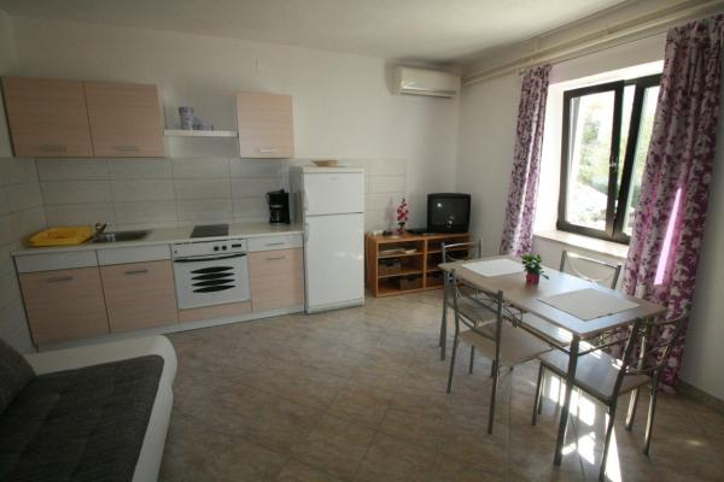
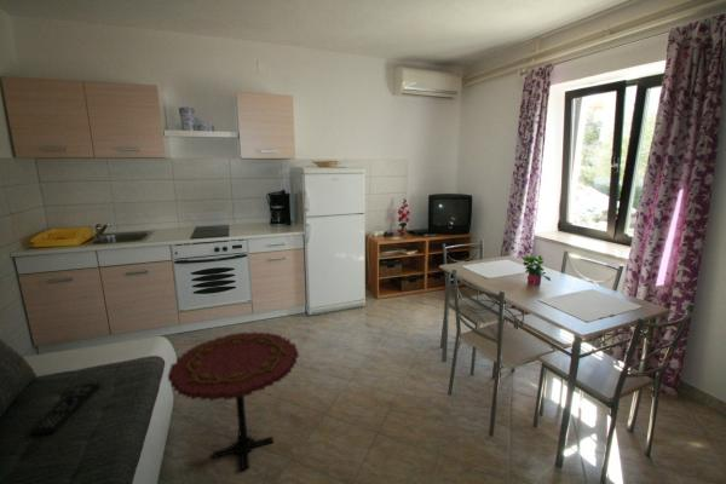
+ side table [167,330,300,472]
+ remote control [29,381,102,437]
